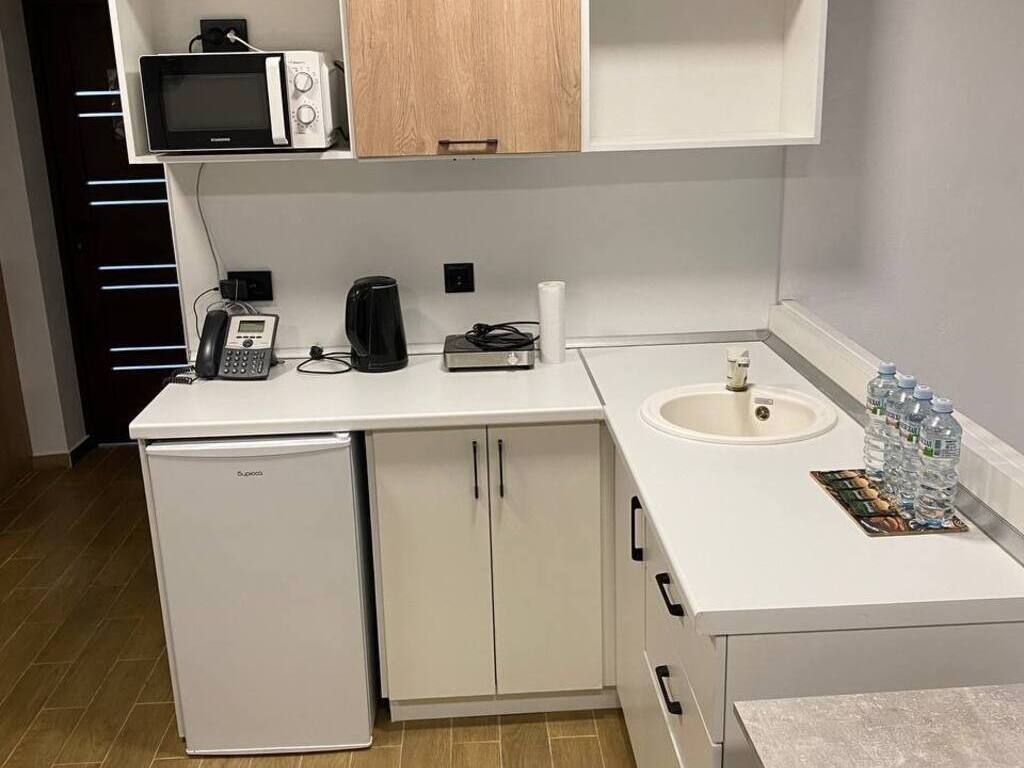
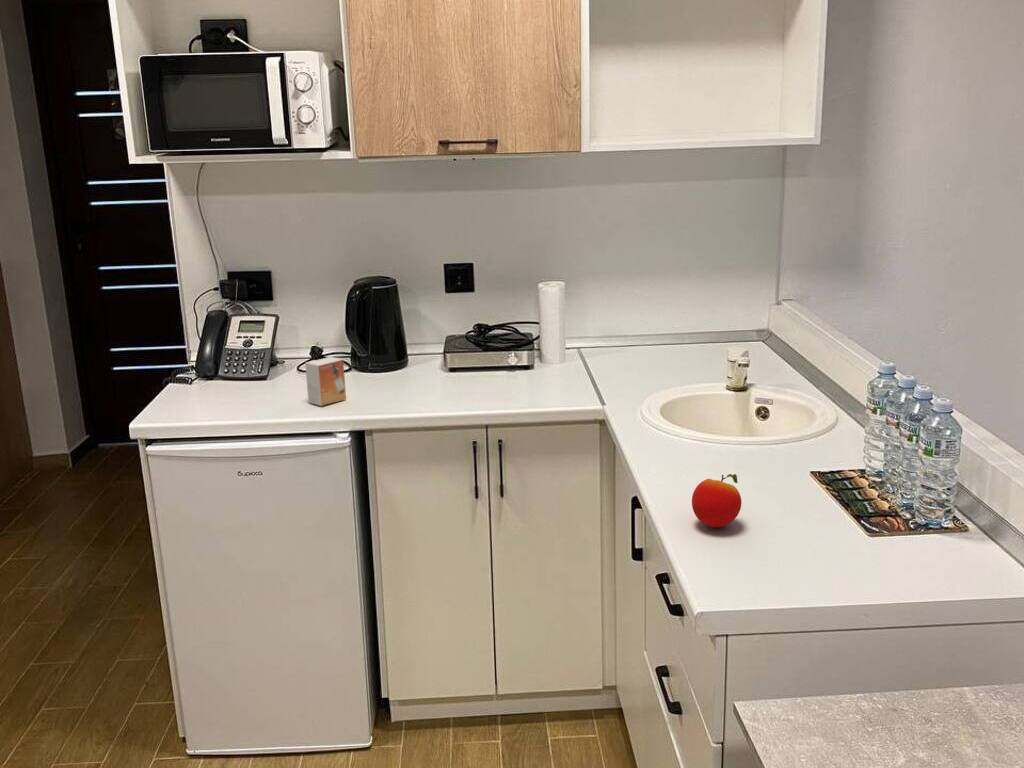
+ apple [691,473,742,528]
+ small box [304,356,347,407]
